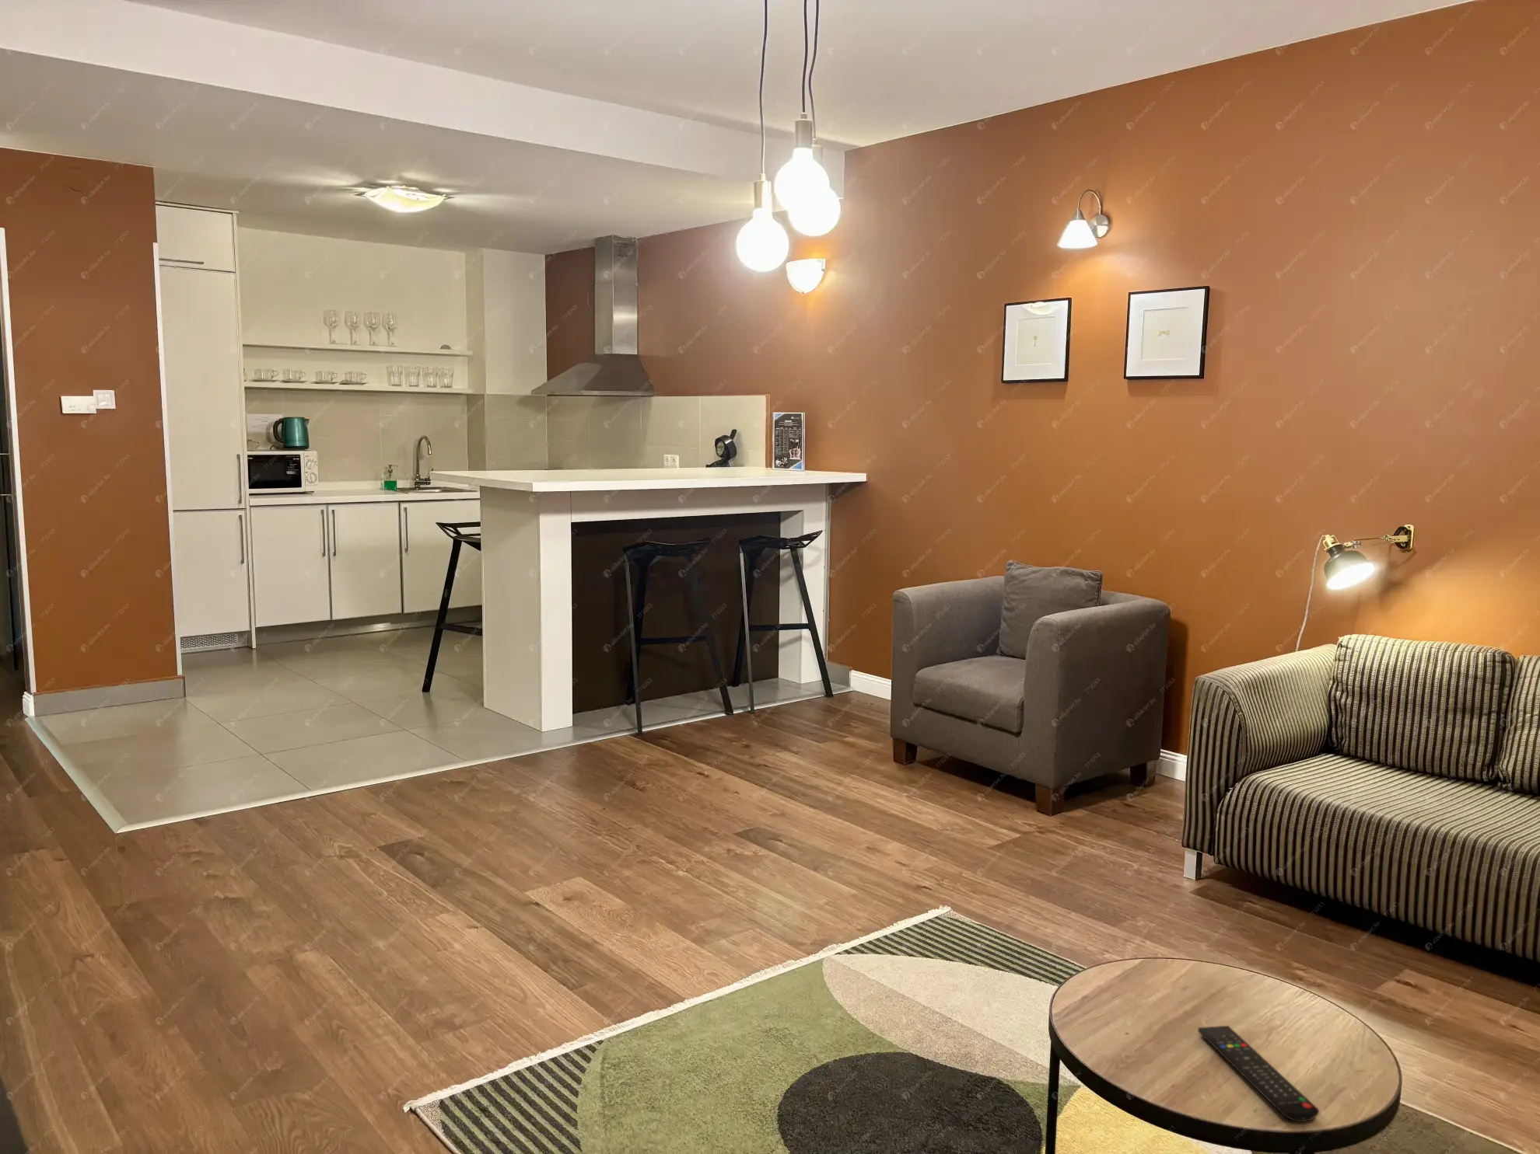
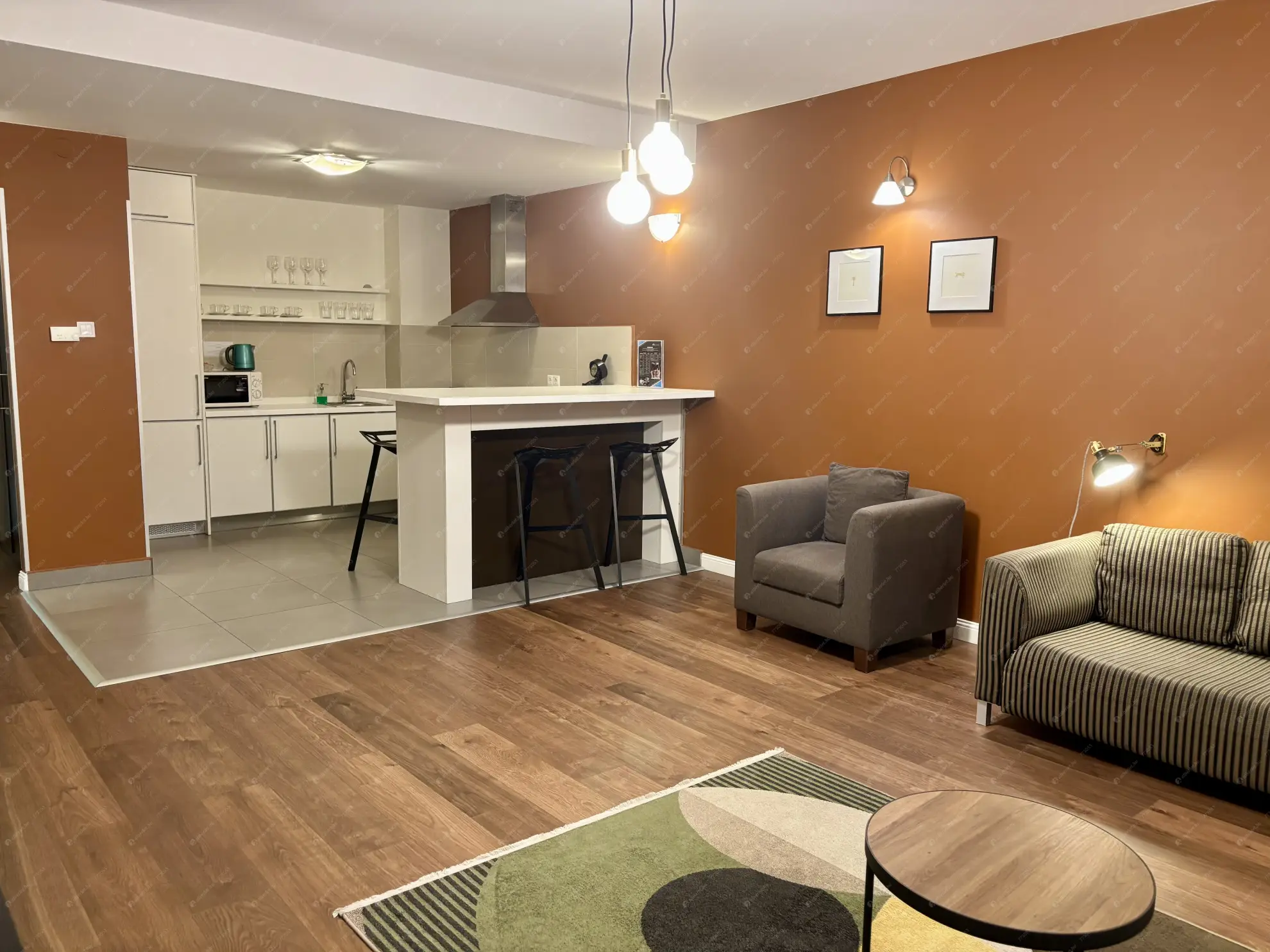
- remote control [1197,1026,1319,1122]
